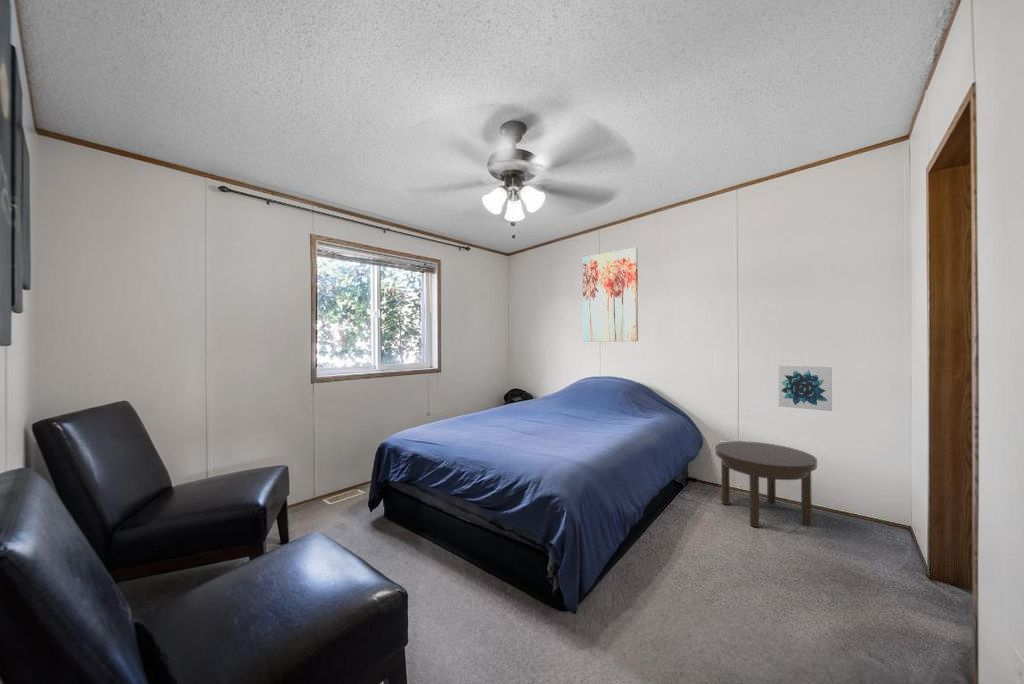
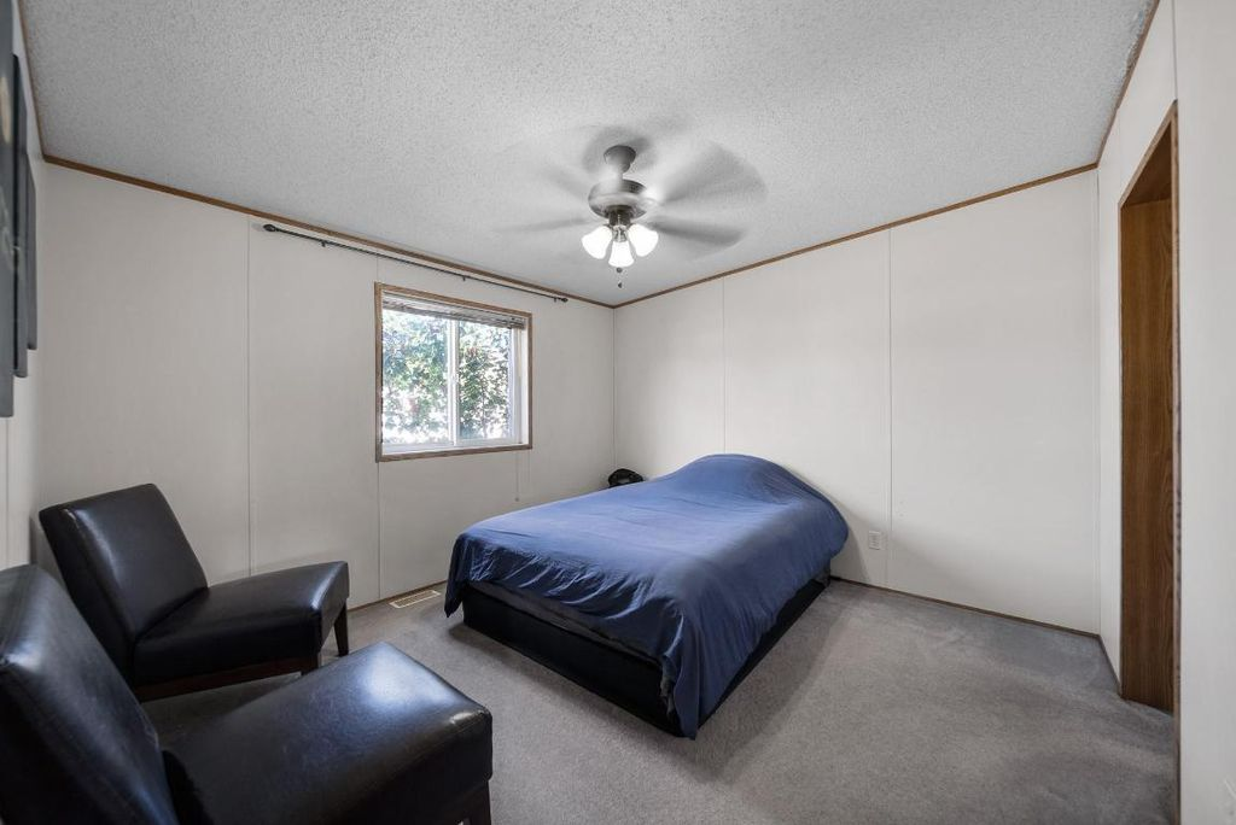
- wall art [582,247,639,343]
- side table [714,440,818,528]
- wall art [778,365,833,412]
